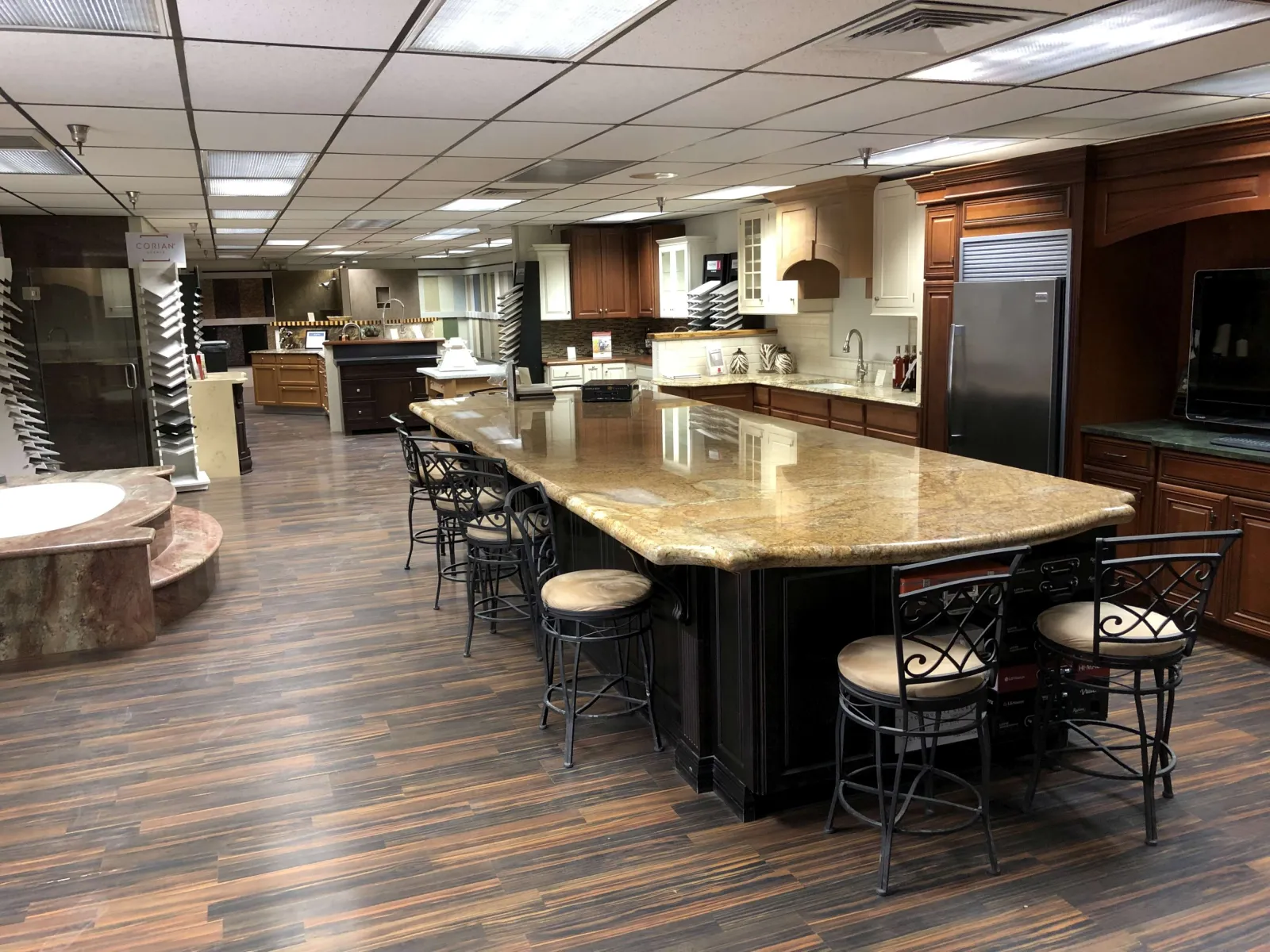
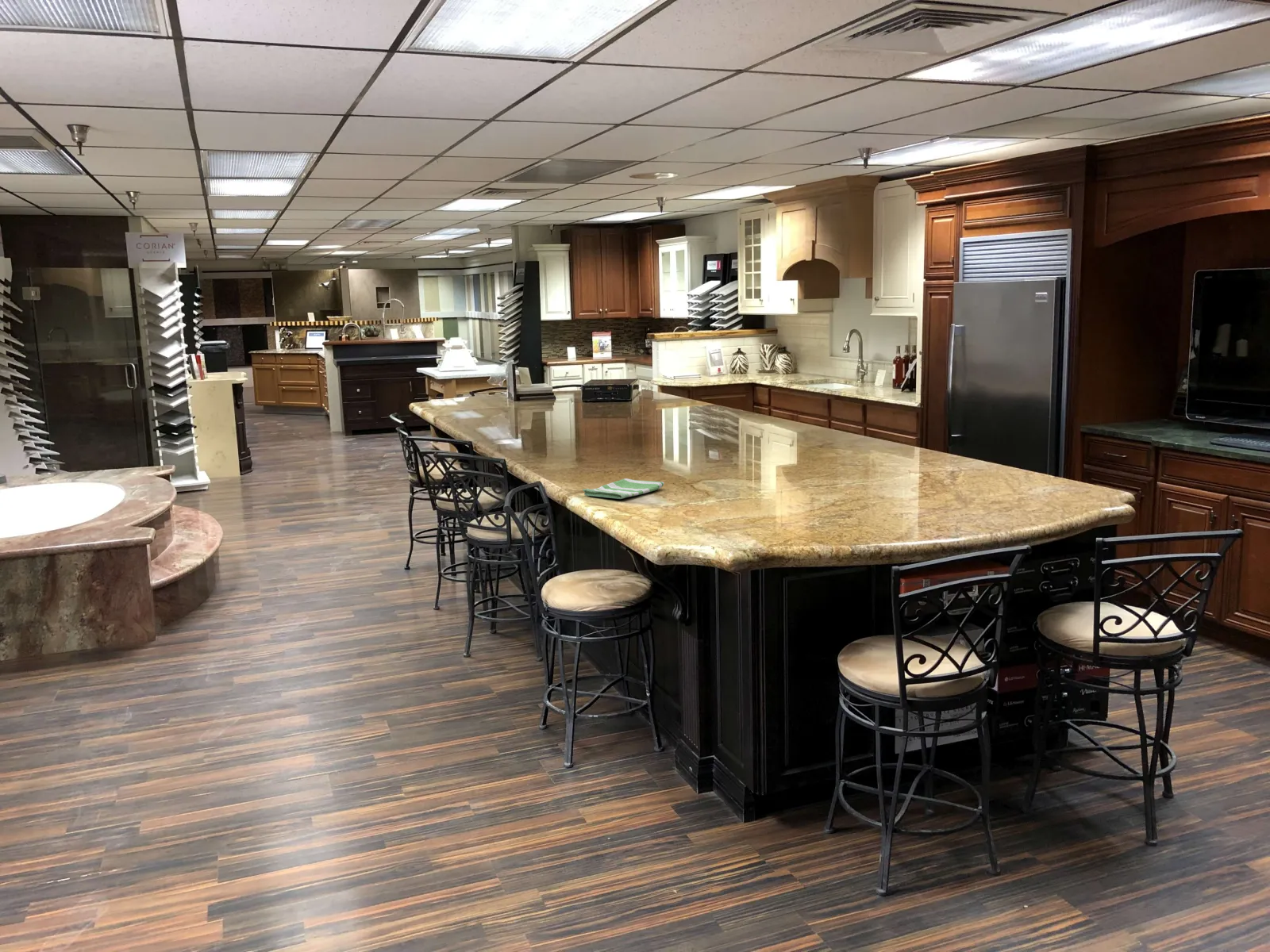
+ dish towel [582,478,665,500]
